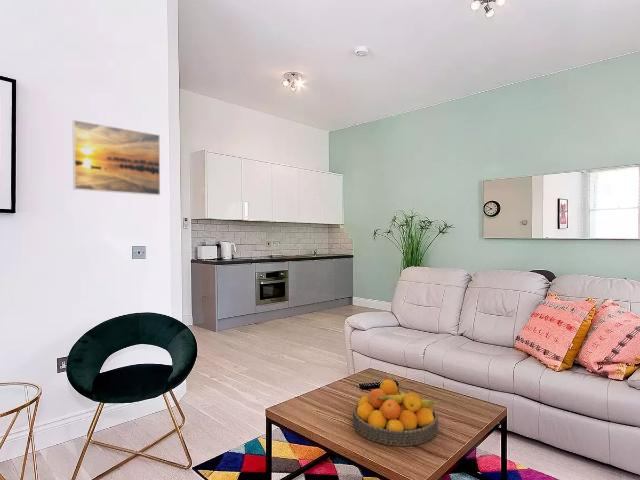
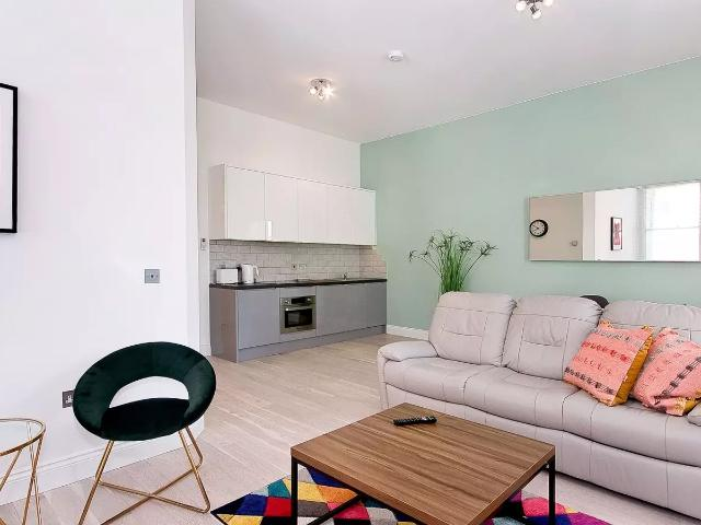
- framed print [72,119,161,196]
- fruit bowl [352,379,441,447]
